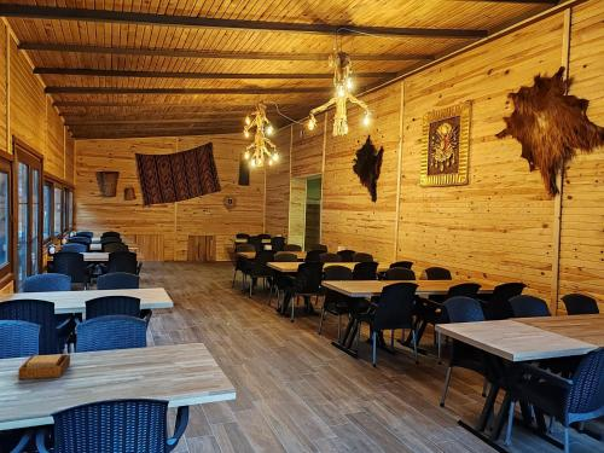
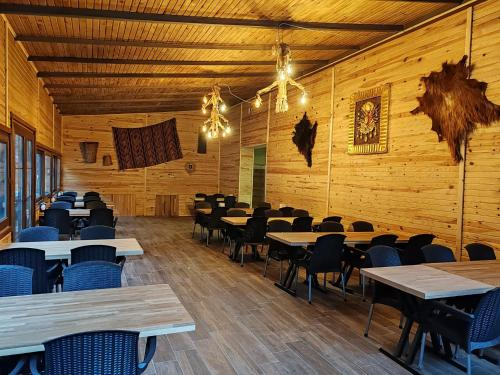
- napkin holder [17,353,71,381]
